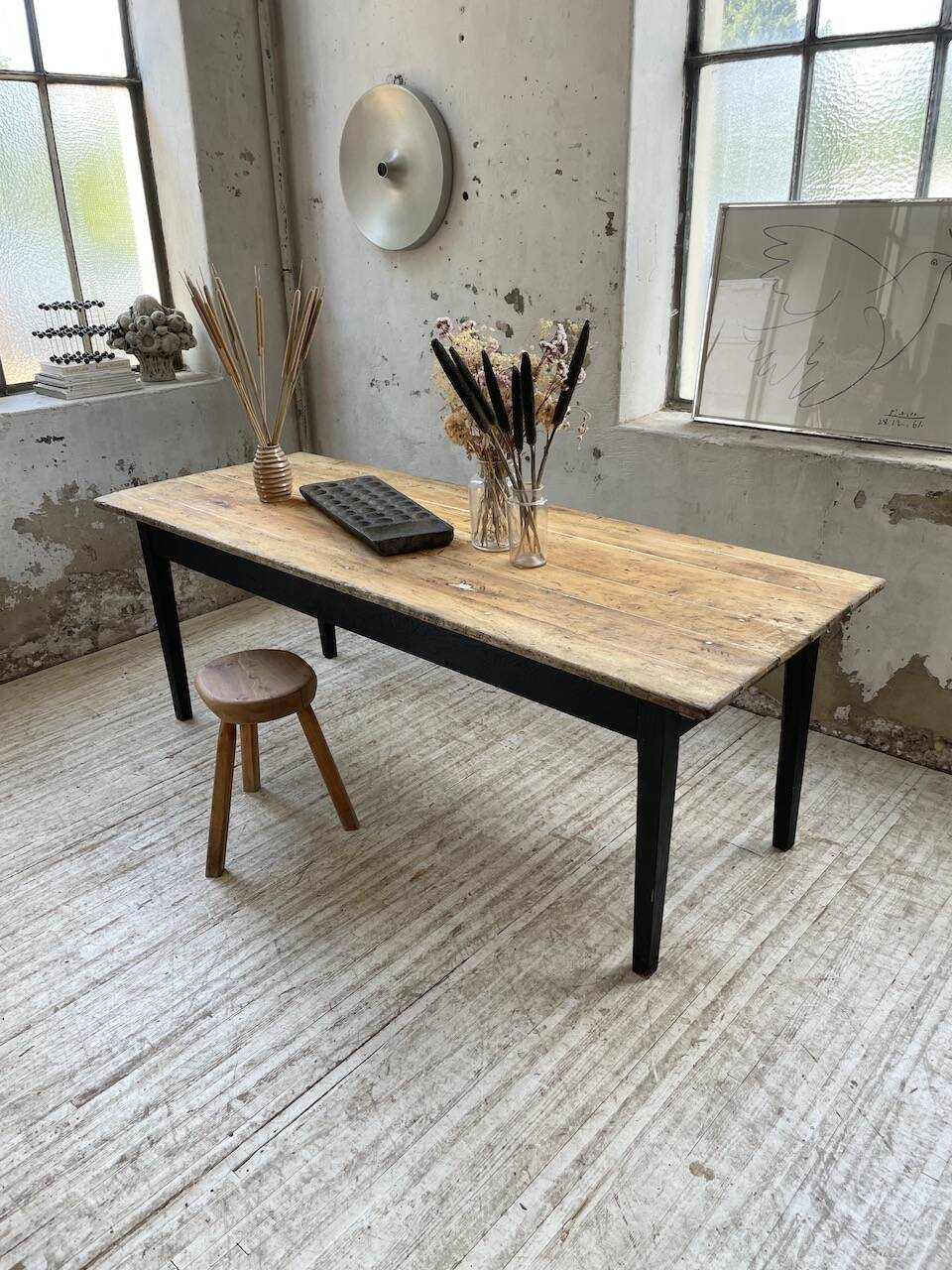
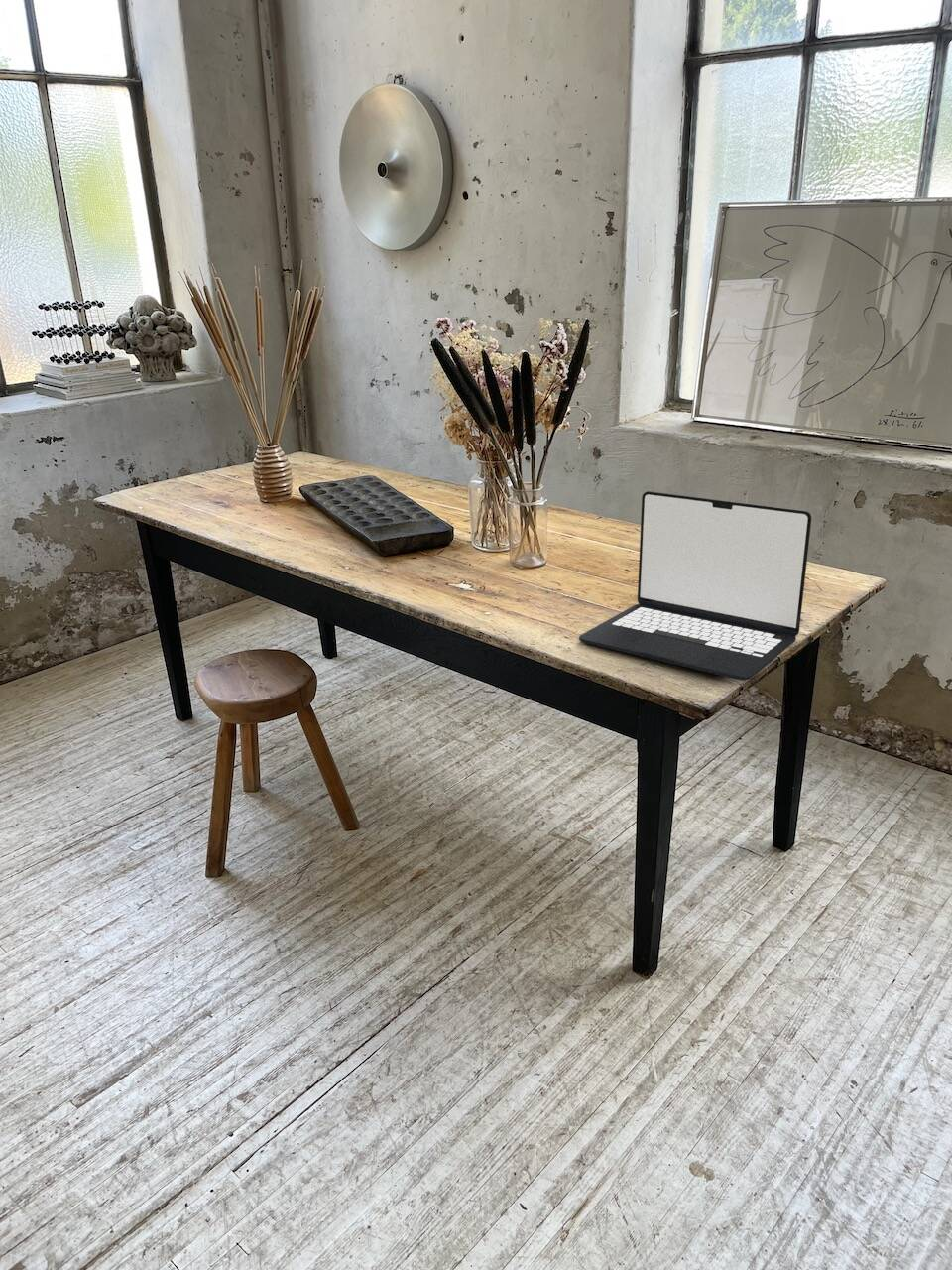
+ laptop [578,490,812,681]
